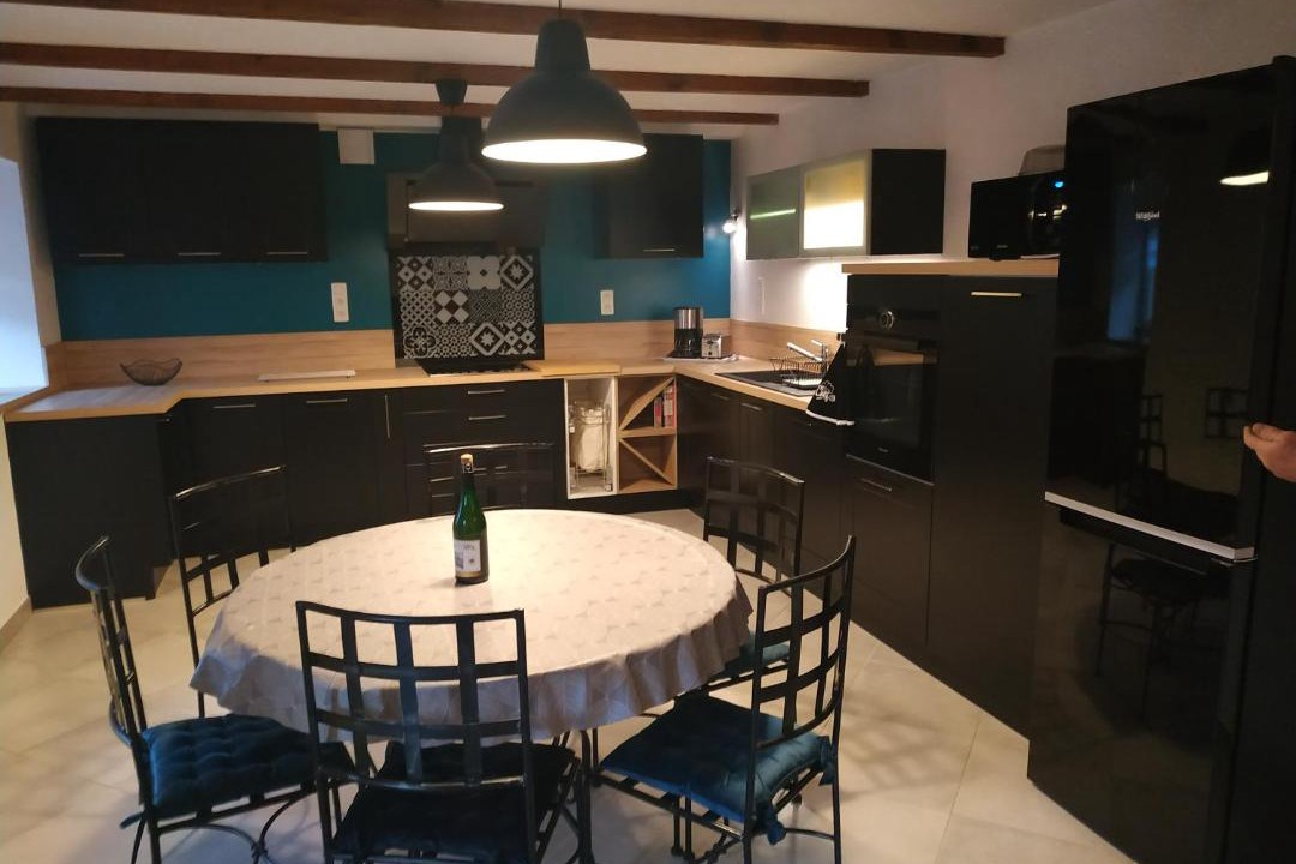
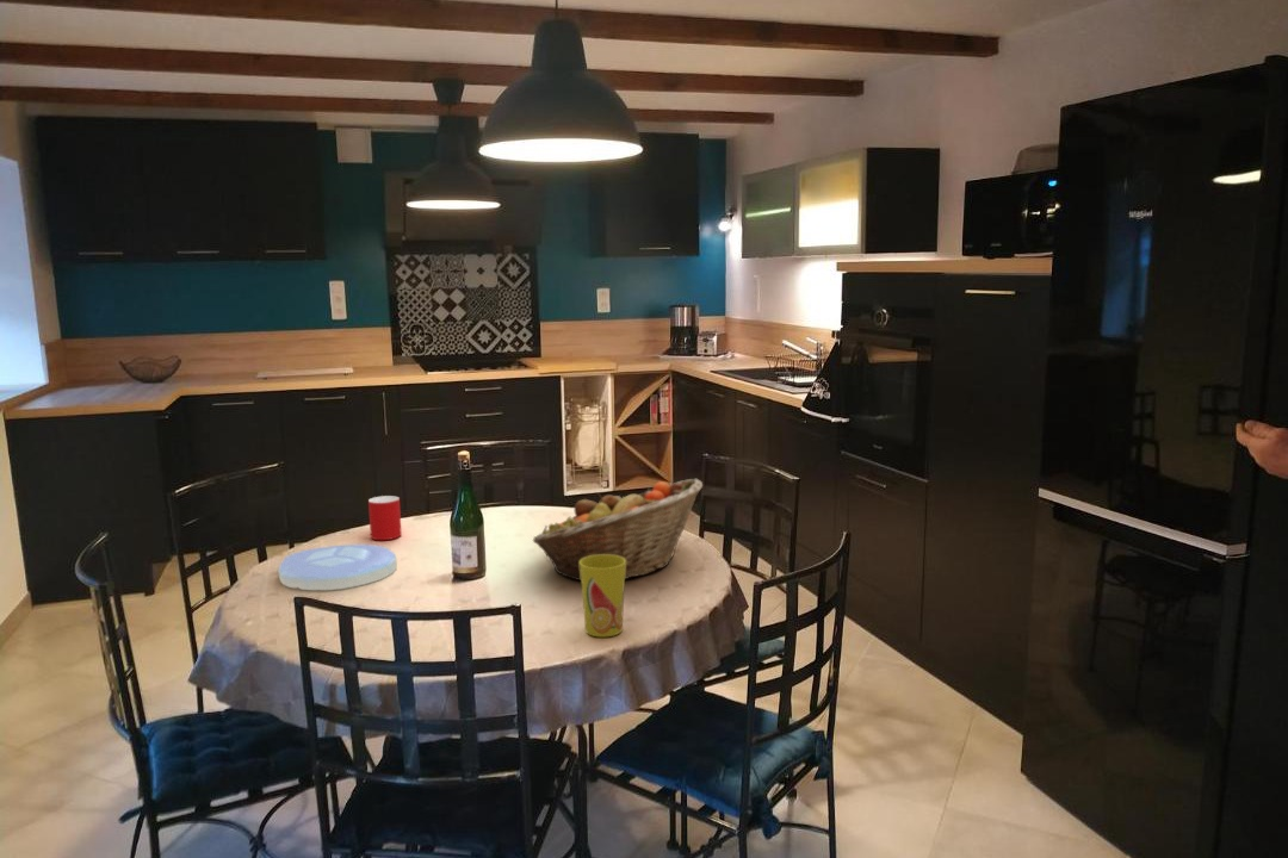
+ plate [277,543,398,591]
+ cup [367,495,403,541]
+ fruit basket [532,478,704,582]
+ cup [580,555,626,639]
